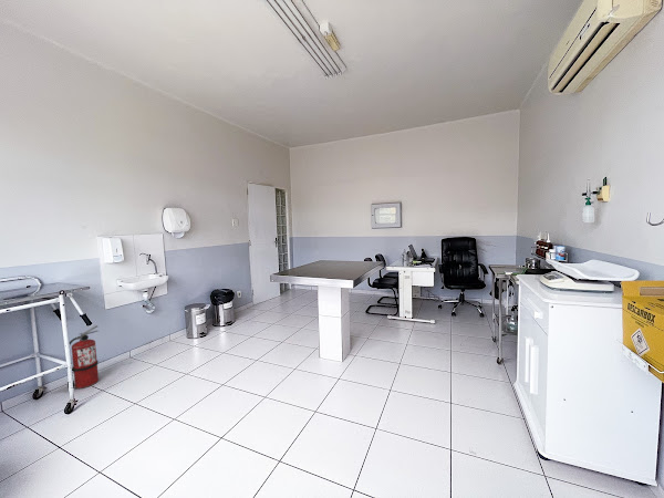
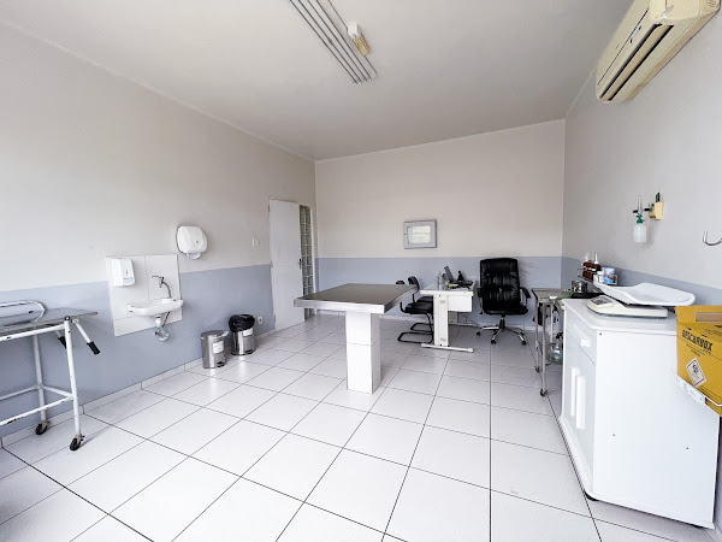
- fire extinguisher [66,324,100,390]
